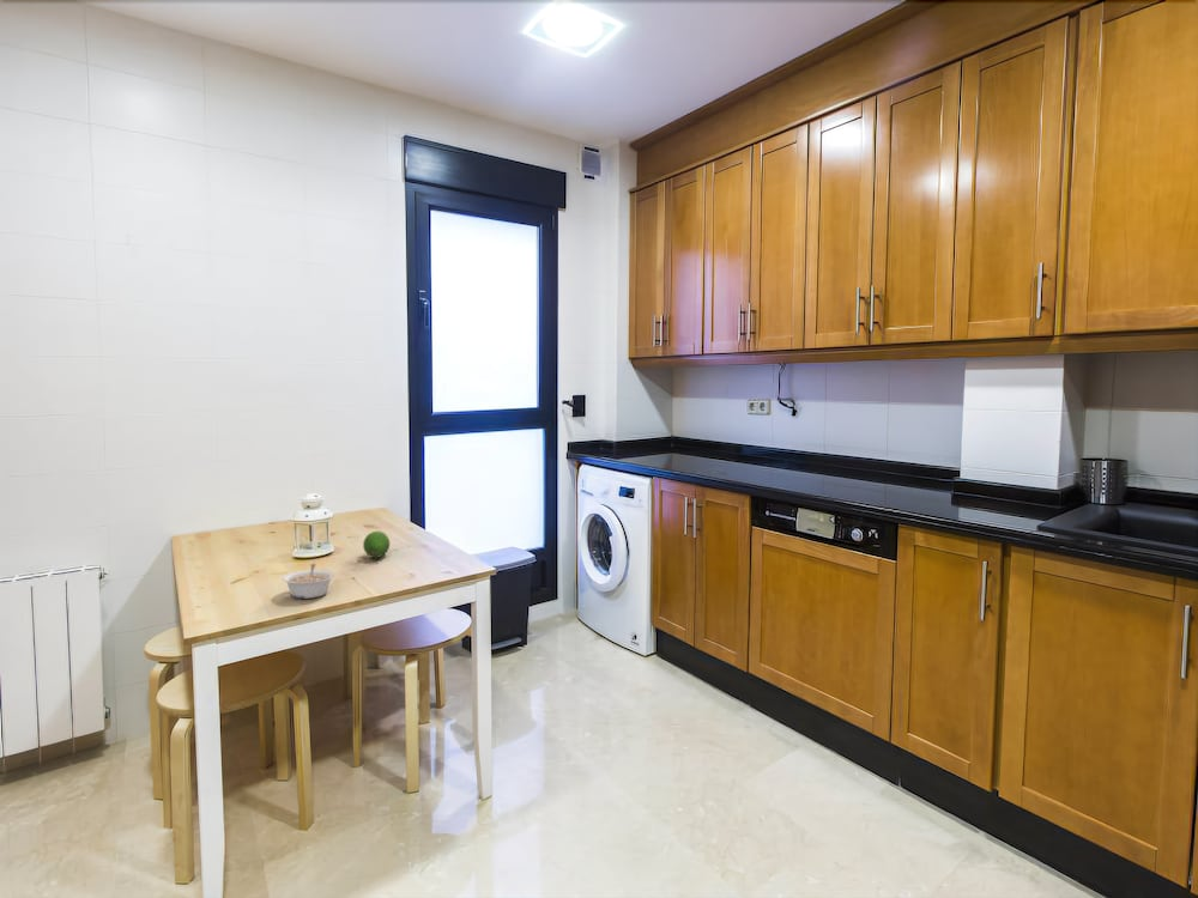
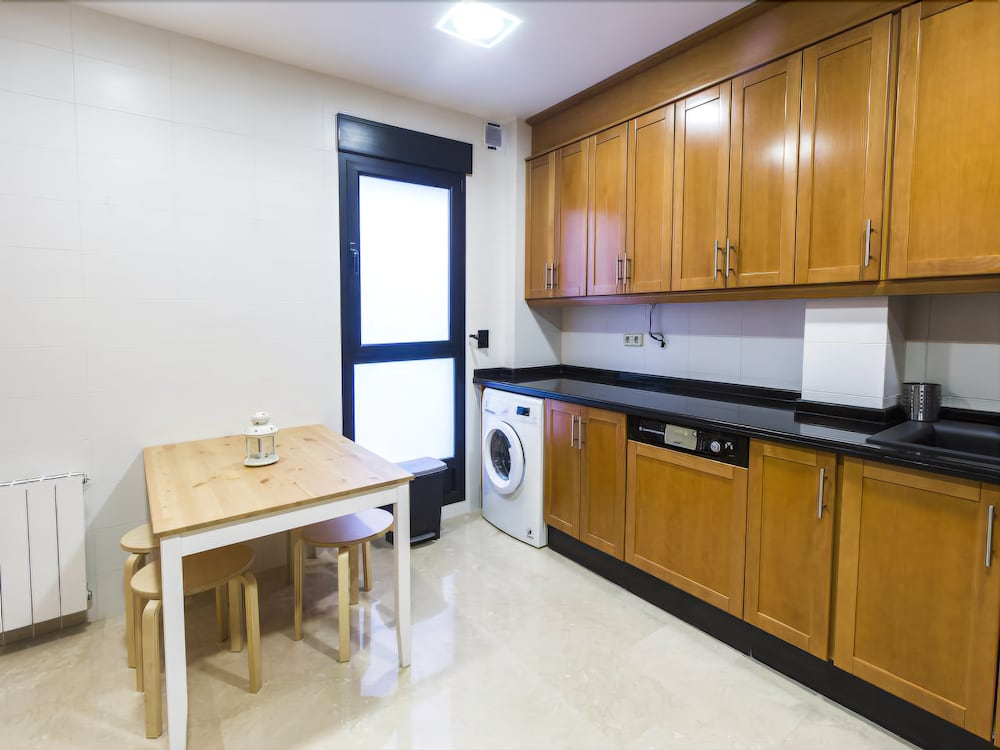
- fruit [362,530,391,559]
- legume [282,563,335,600]
